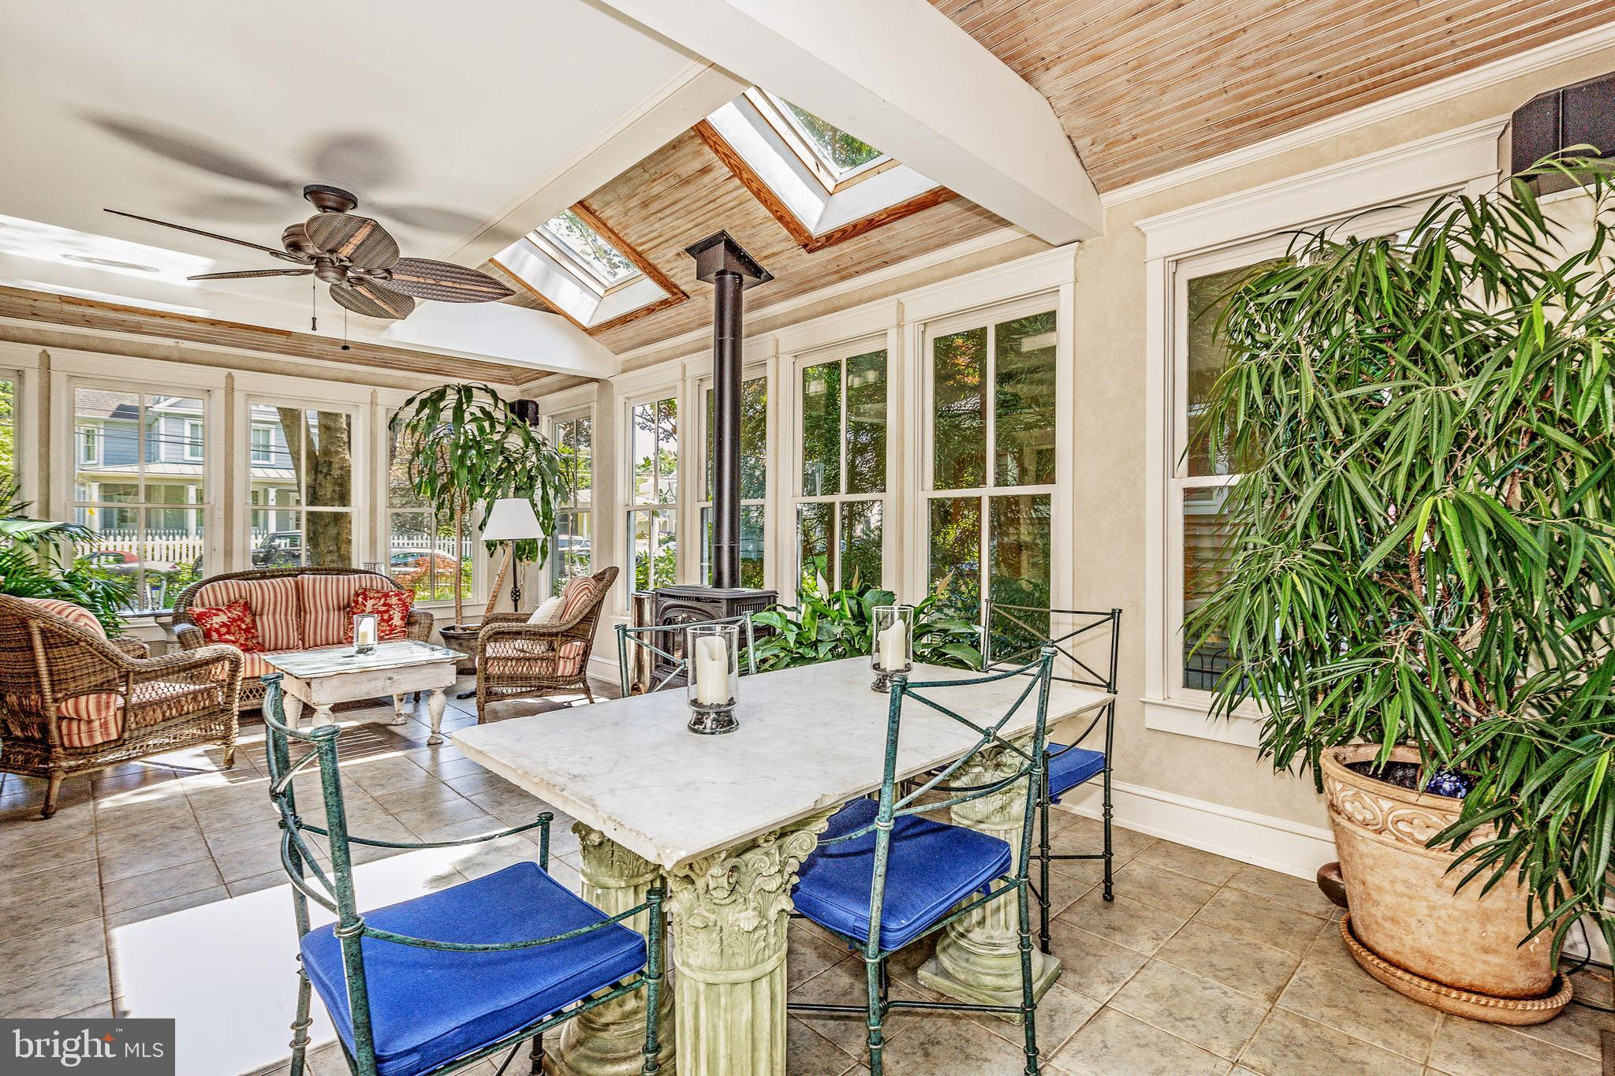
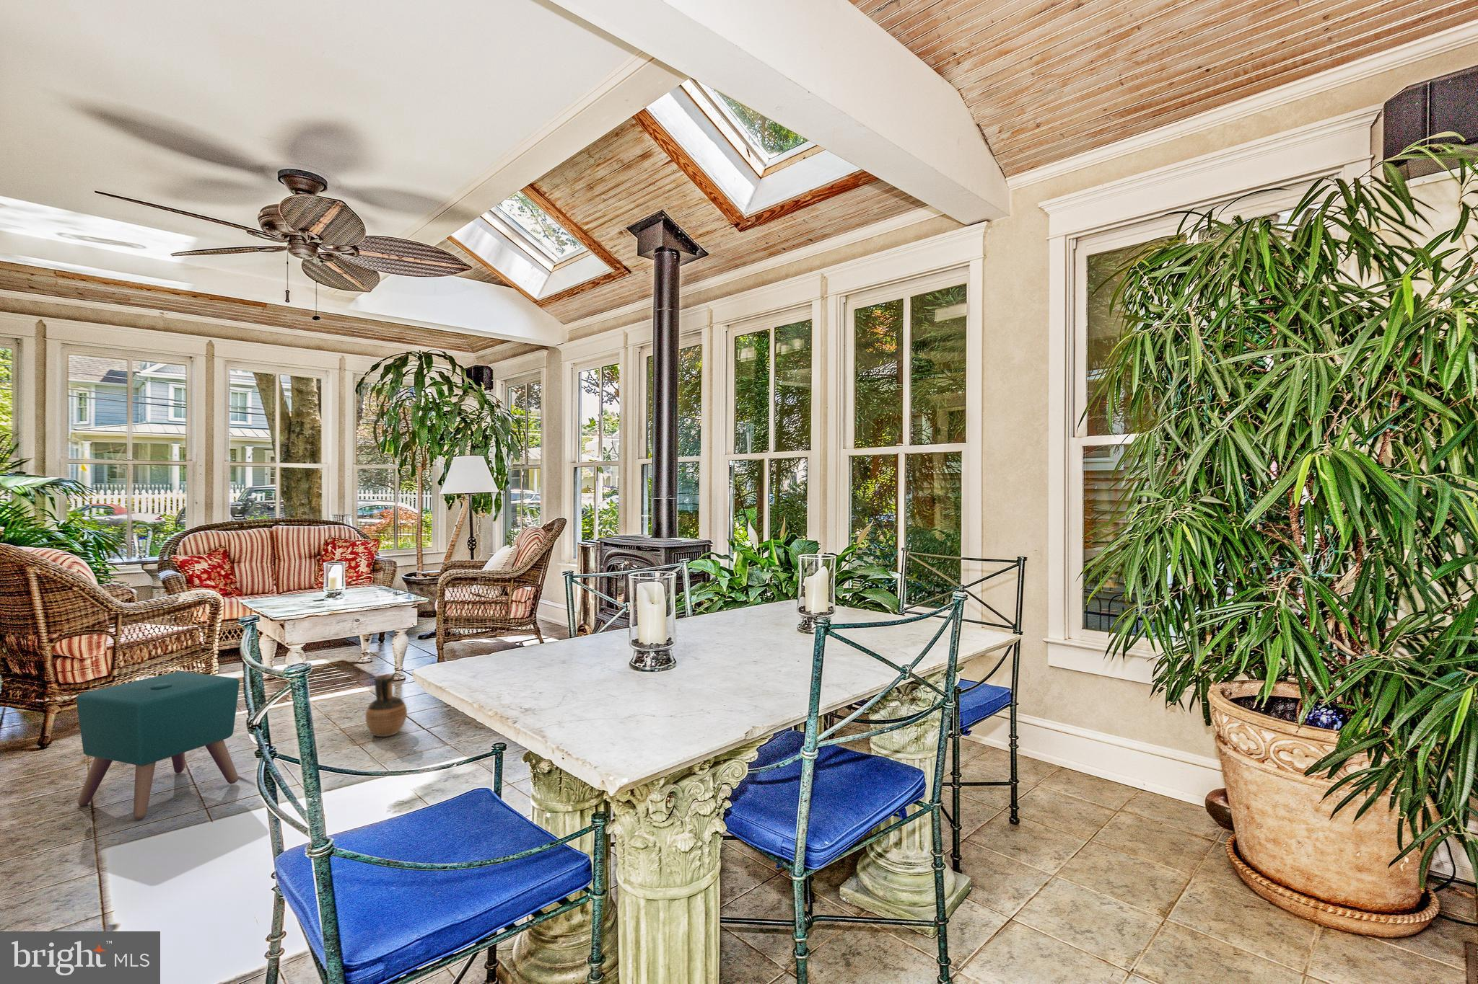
+ ceramic jug [365,673,408,738]
+ ottoman [76,670,241,820]
